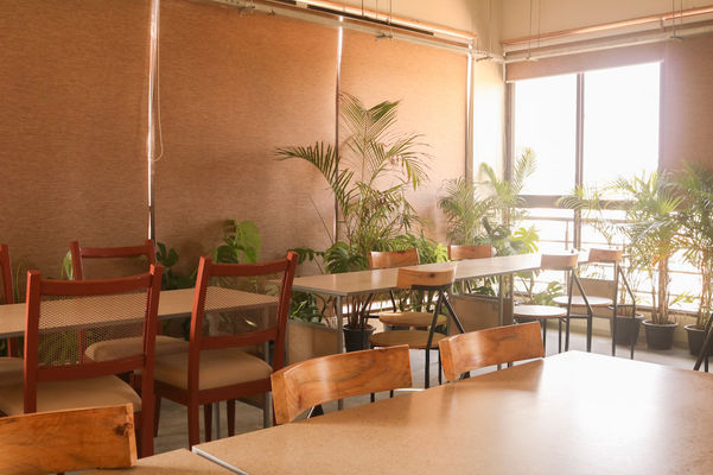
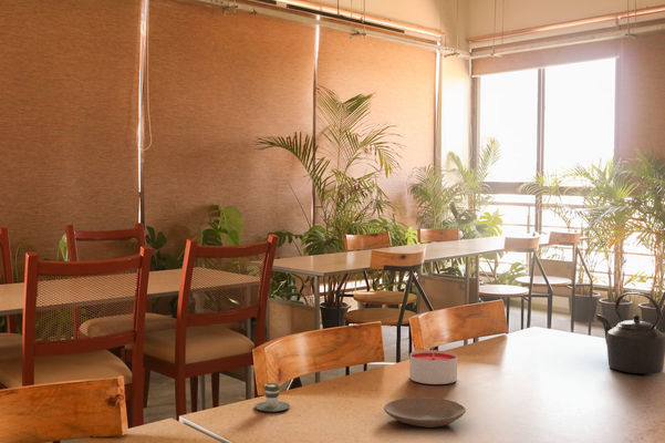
+ kettle [595,291,665,374]
+ candle [408,349,458,385]
+ plate [383,396,467,429]
+ coffee cup [254,382,291,413]
